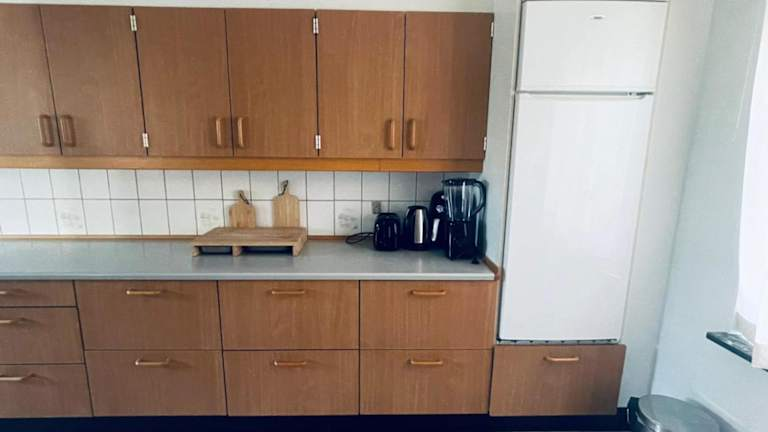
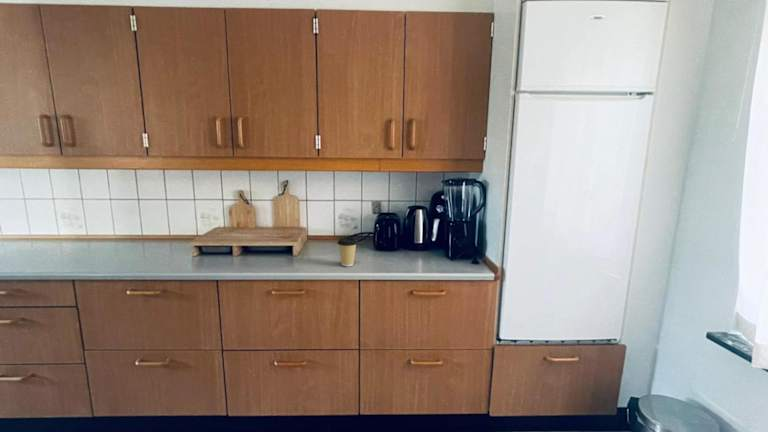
+ coffee cup [336,236,359,267]
